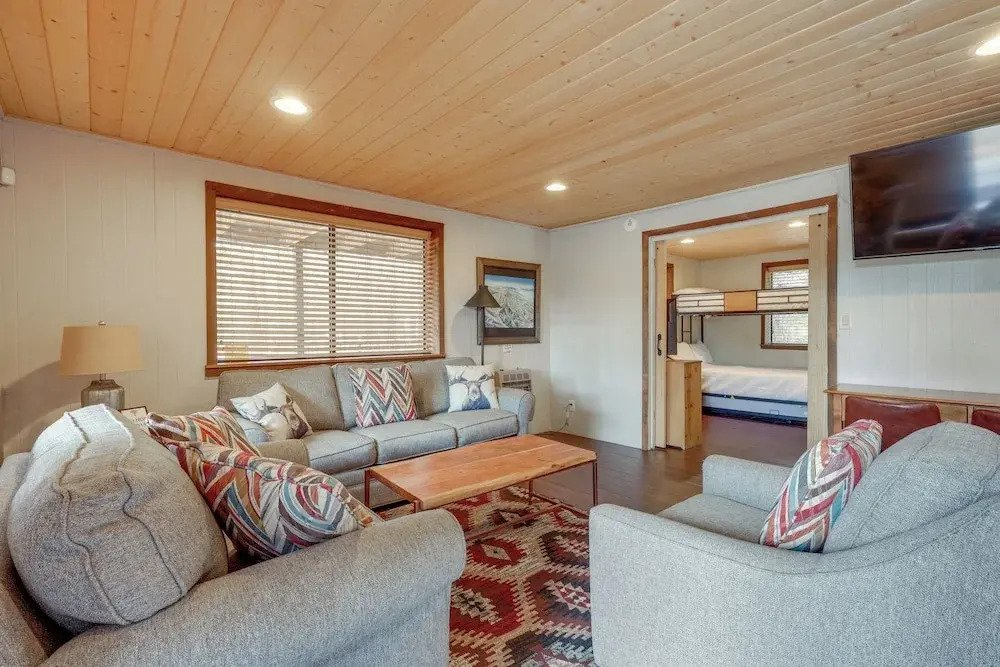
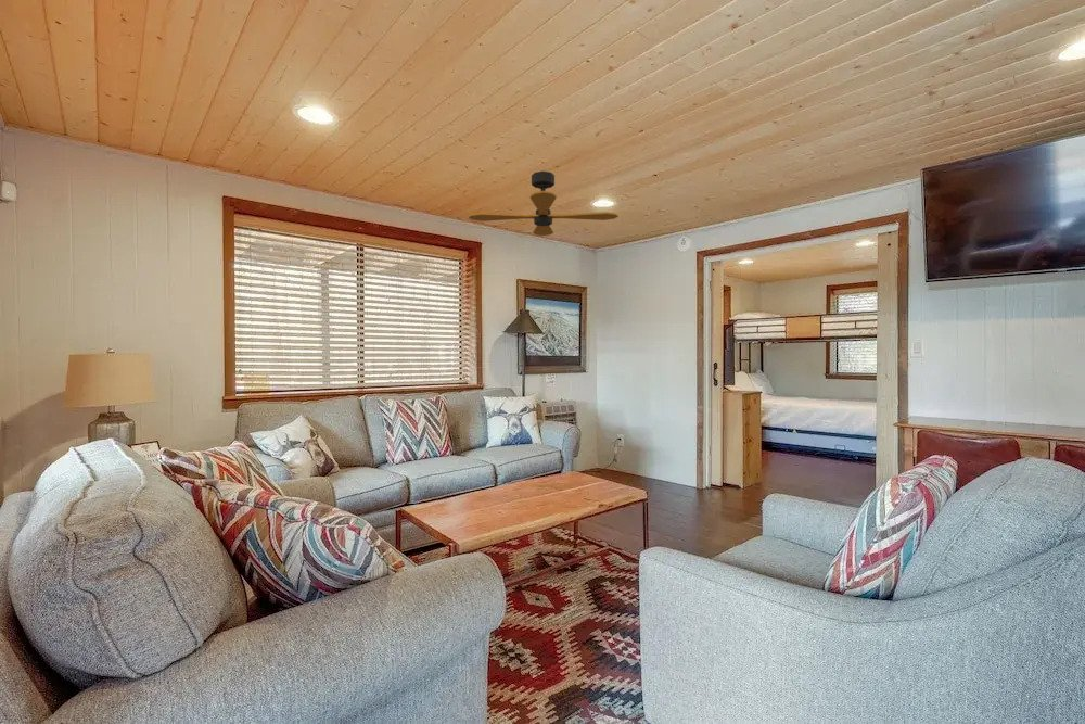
+ ceiling fan [468,170,620,237]
